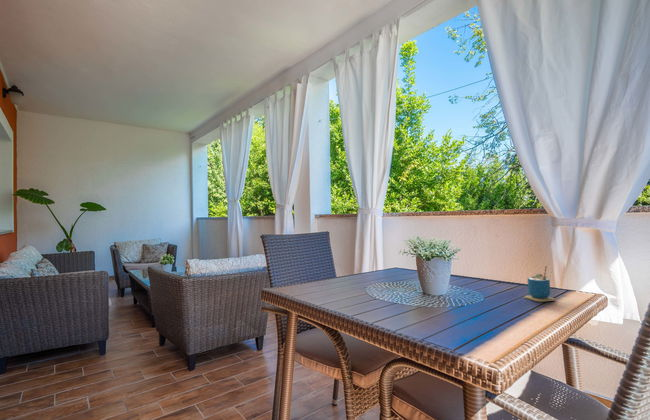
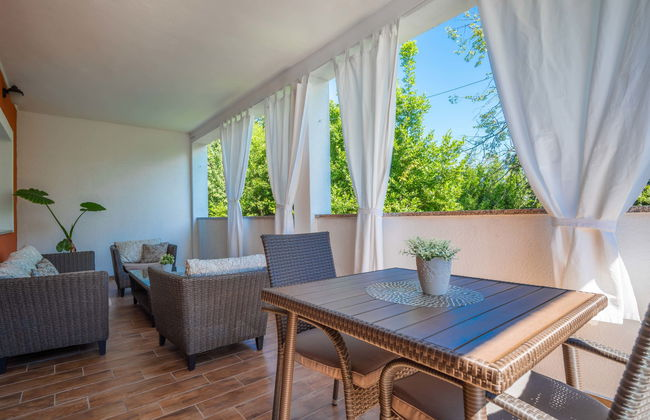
- cup [524,265,556,303]
